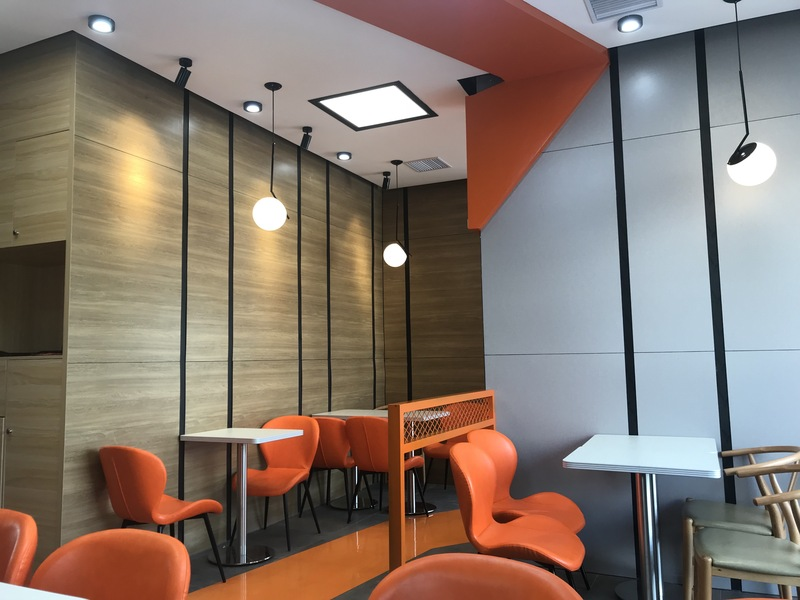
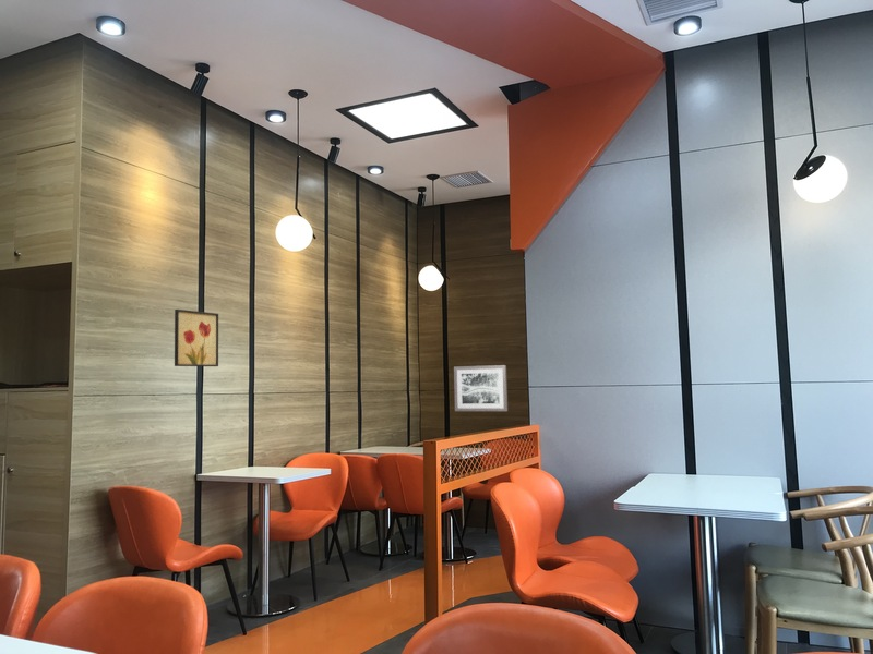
+ wall art [174,308,219,367]
+ wall art [453,364,509,412]
